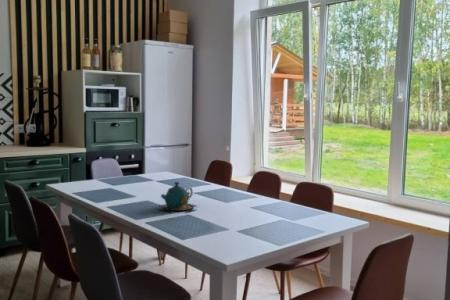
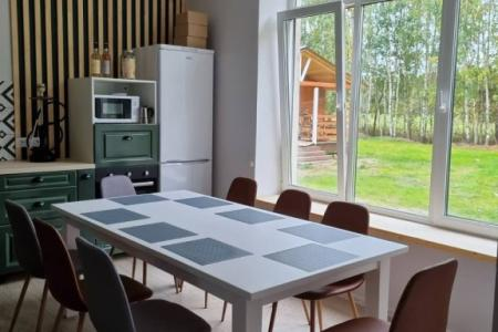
- teapot [157,181,198,213]
